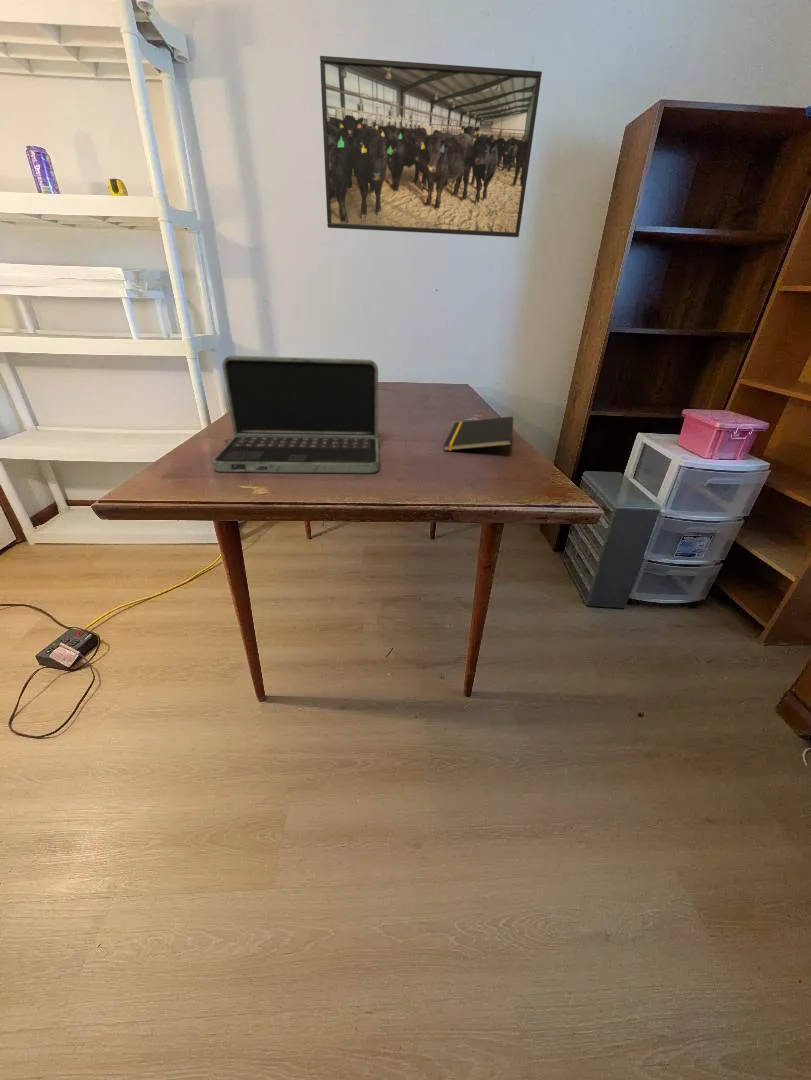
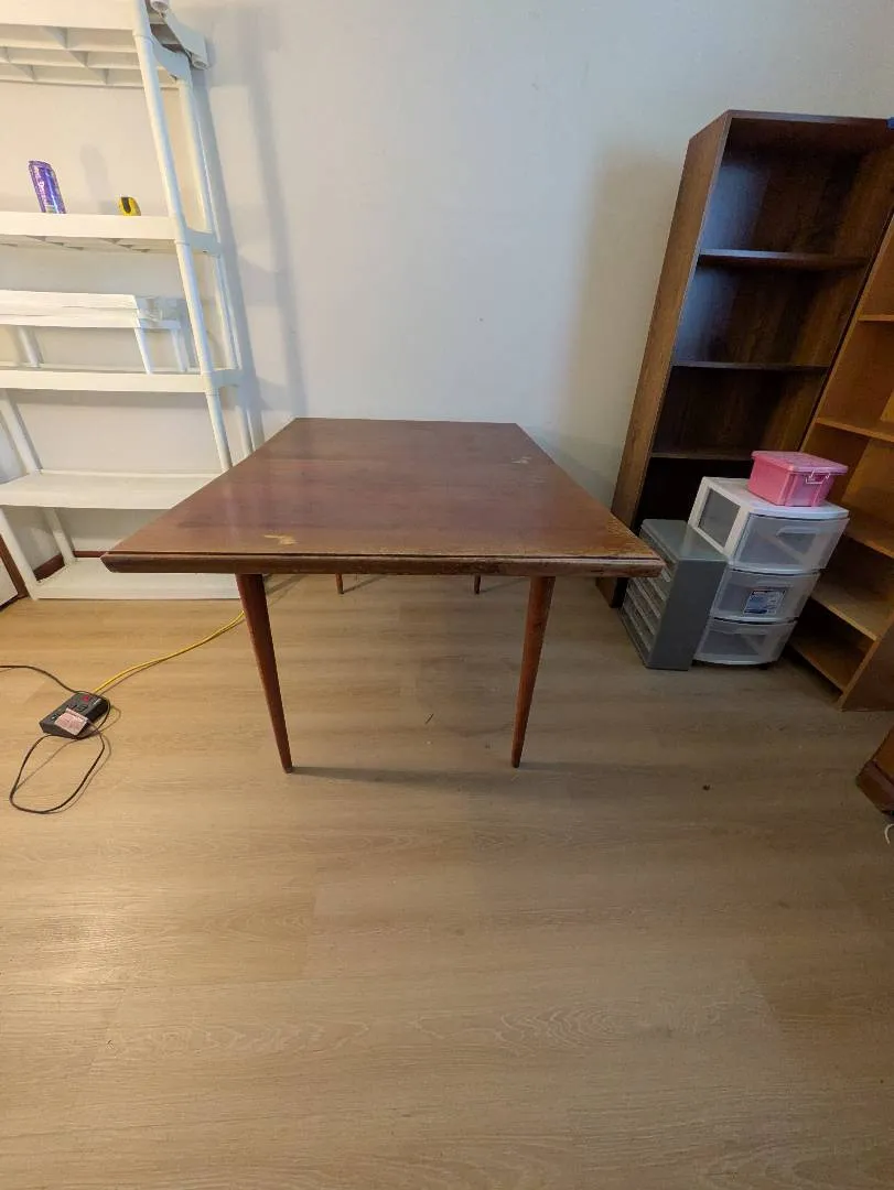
- laptop [211,355,380,474]
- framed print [319,55,543,239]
- notepad [443,416,514,452]
